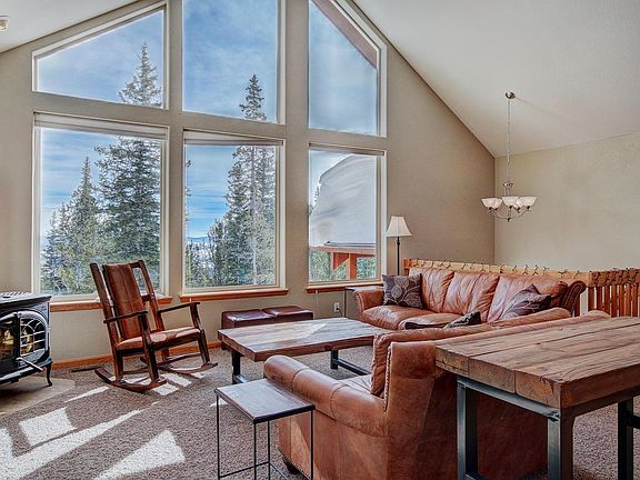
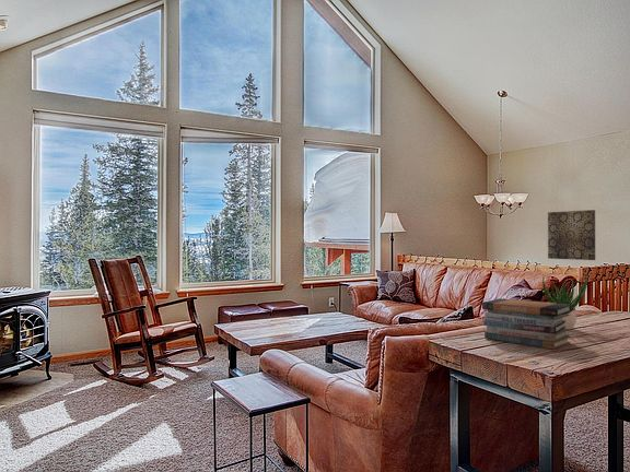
+ book stack [481,297,572,350]
+ wall art [547,209,596,261]
+ potted plant [541,269,588,330]
